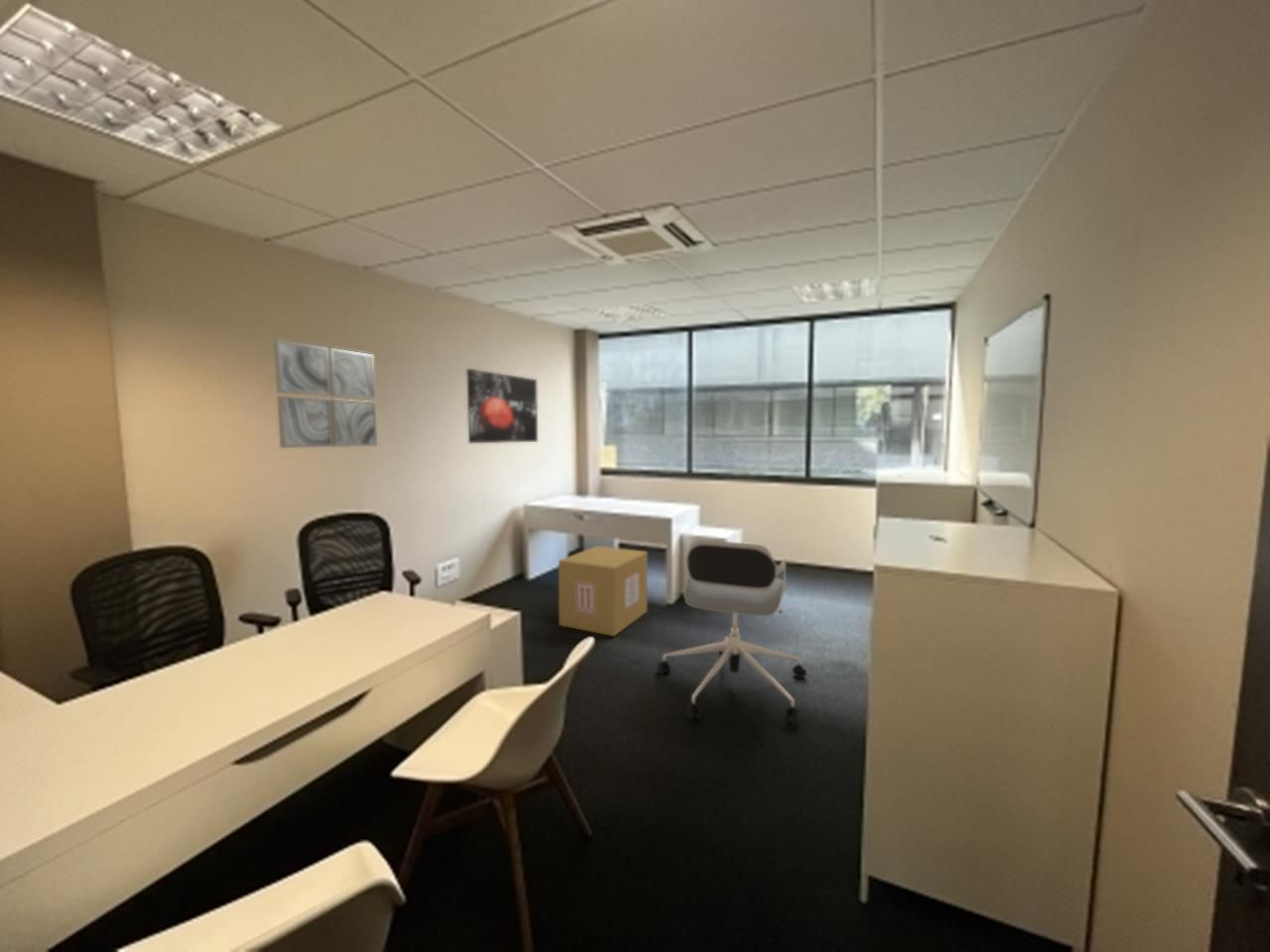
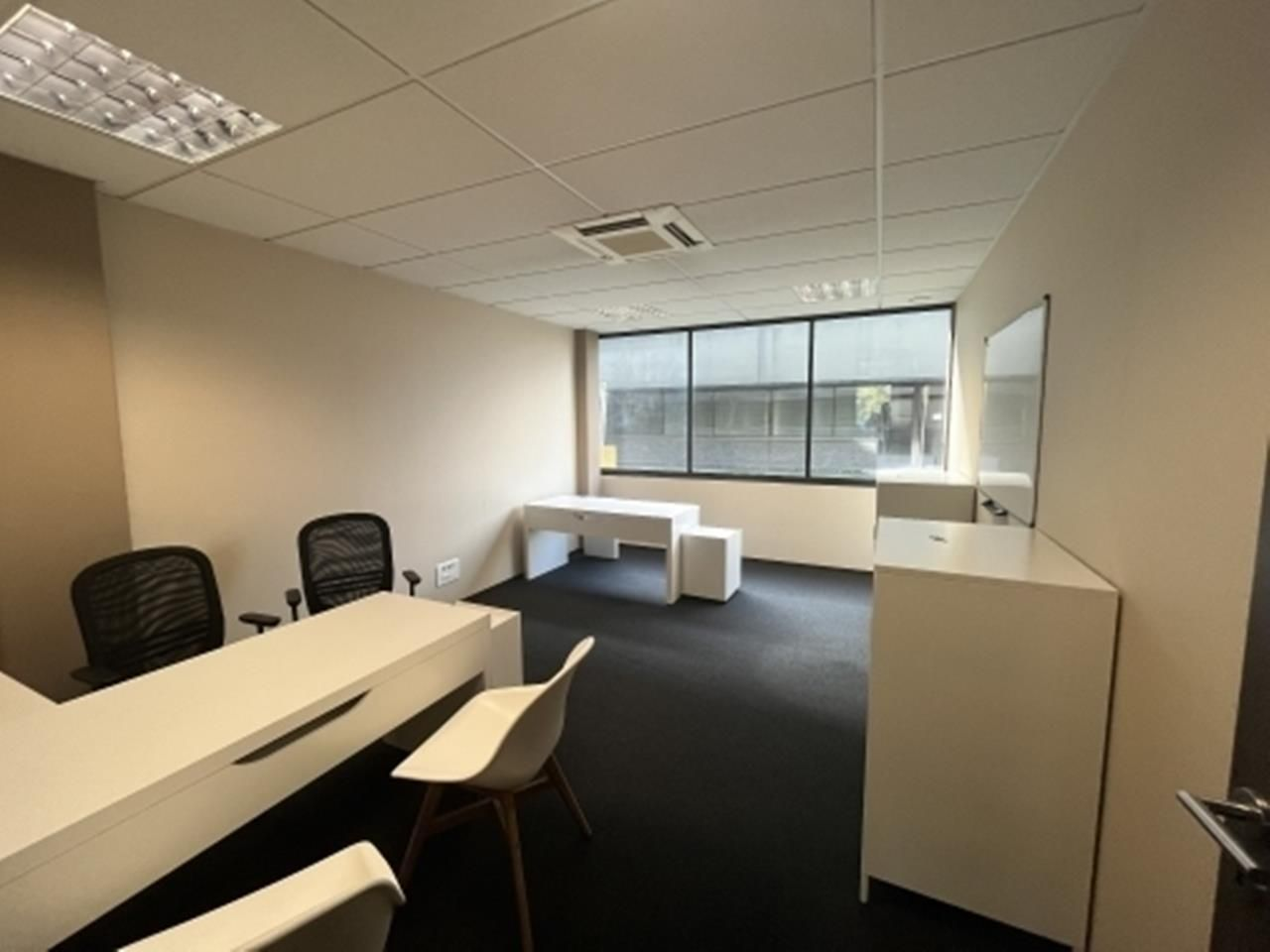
- wall art [273,338,378,449]
- wall art [465,368,539,444]
- office chair [657,538,808,724]
- cardboard box [558,544,648,638]
